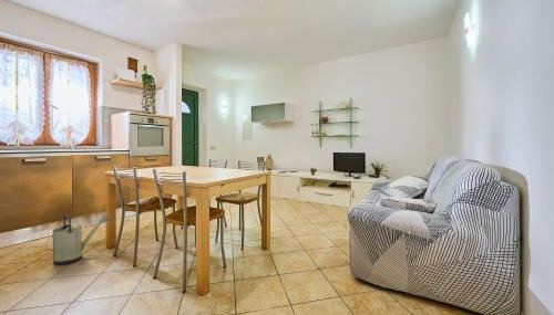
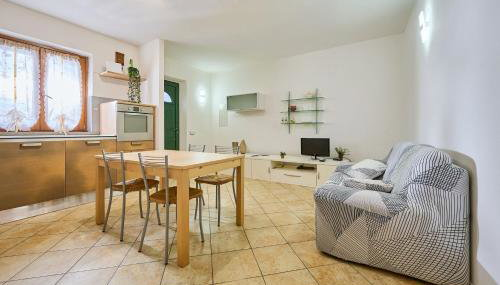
- watering can [44,213,111,265]
